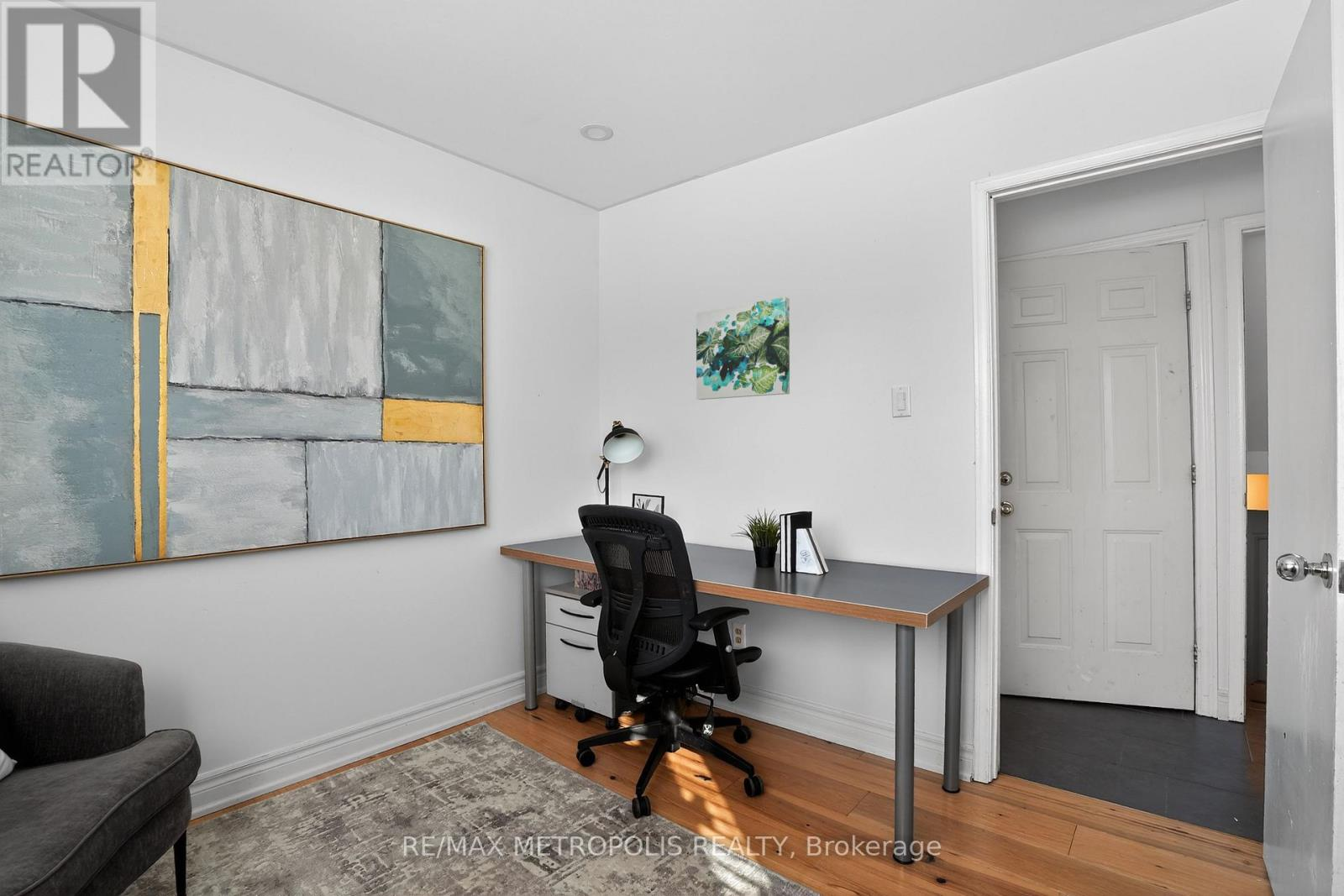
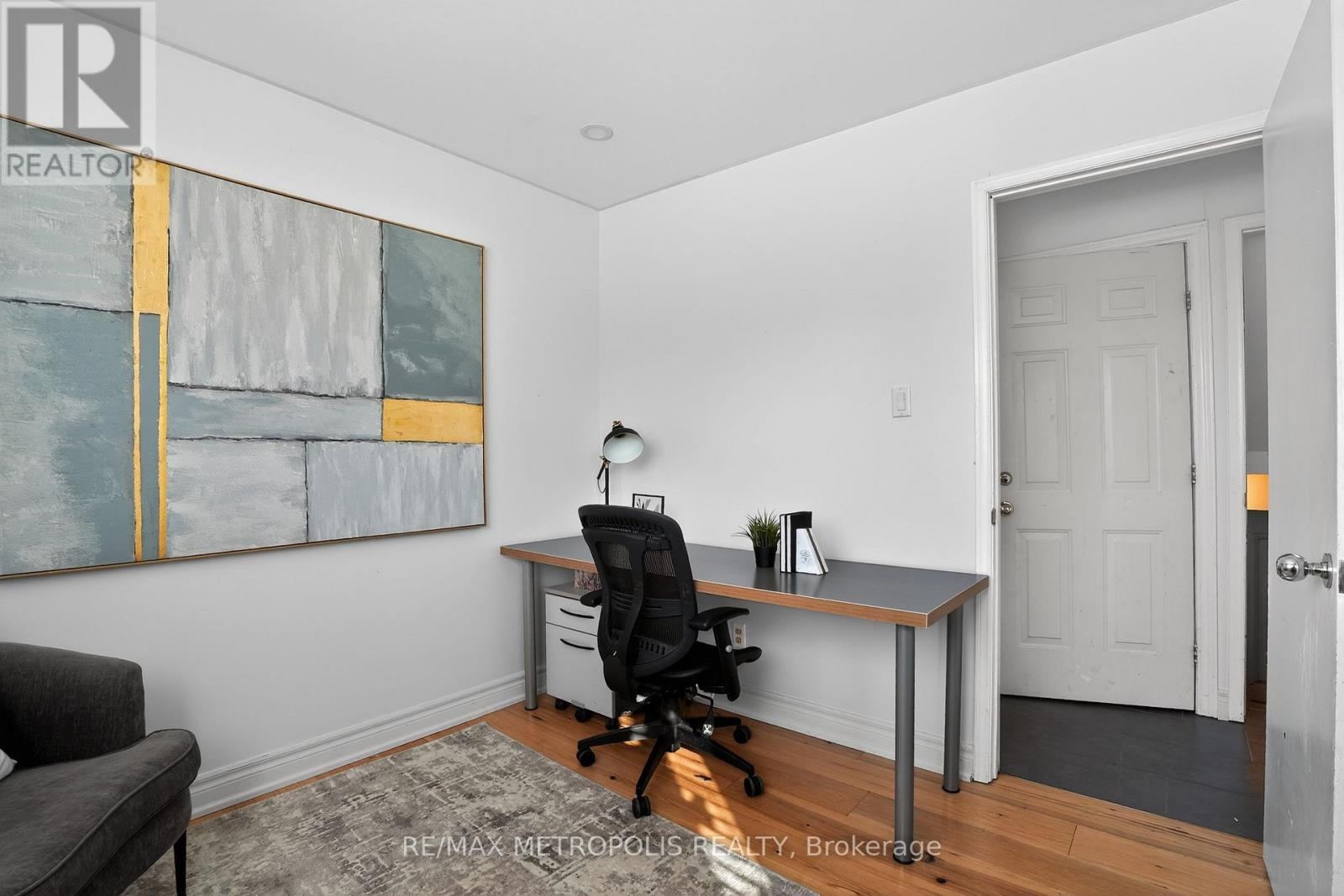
- wall art [696,296,790,401]
